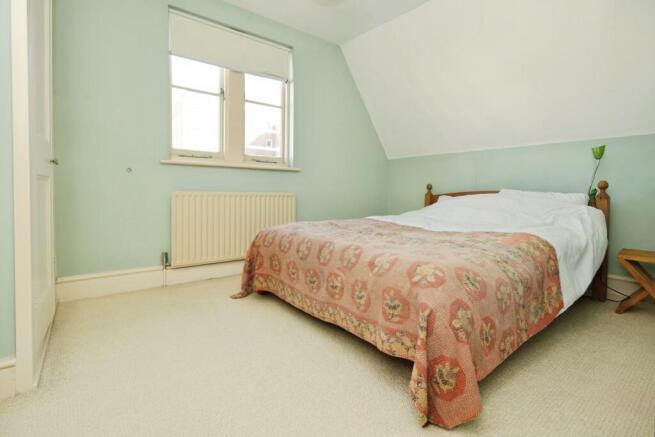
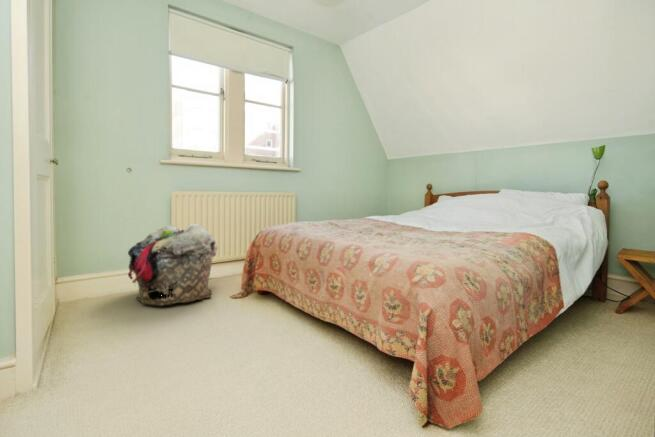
+ laundry basket [127,223,218,307]
